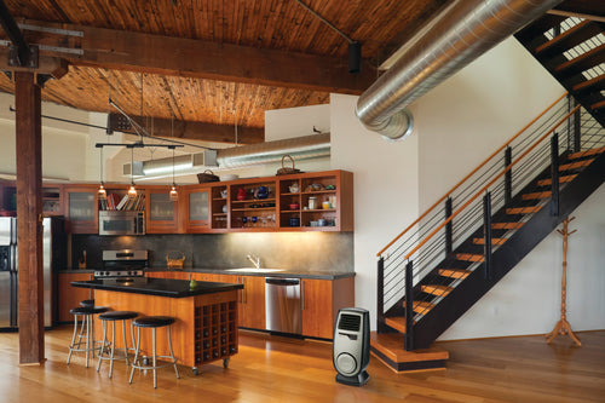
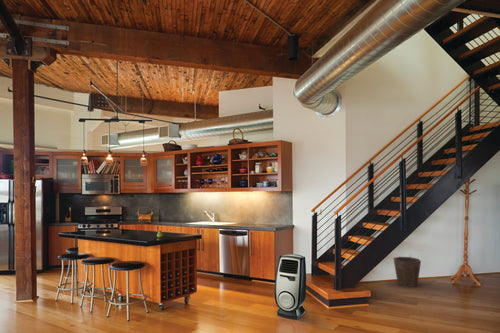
+ waste bin [393,256,422,288]
